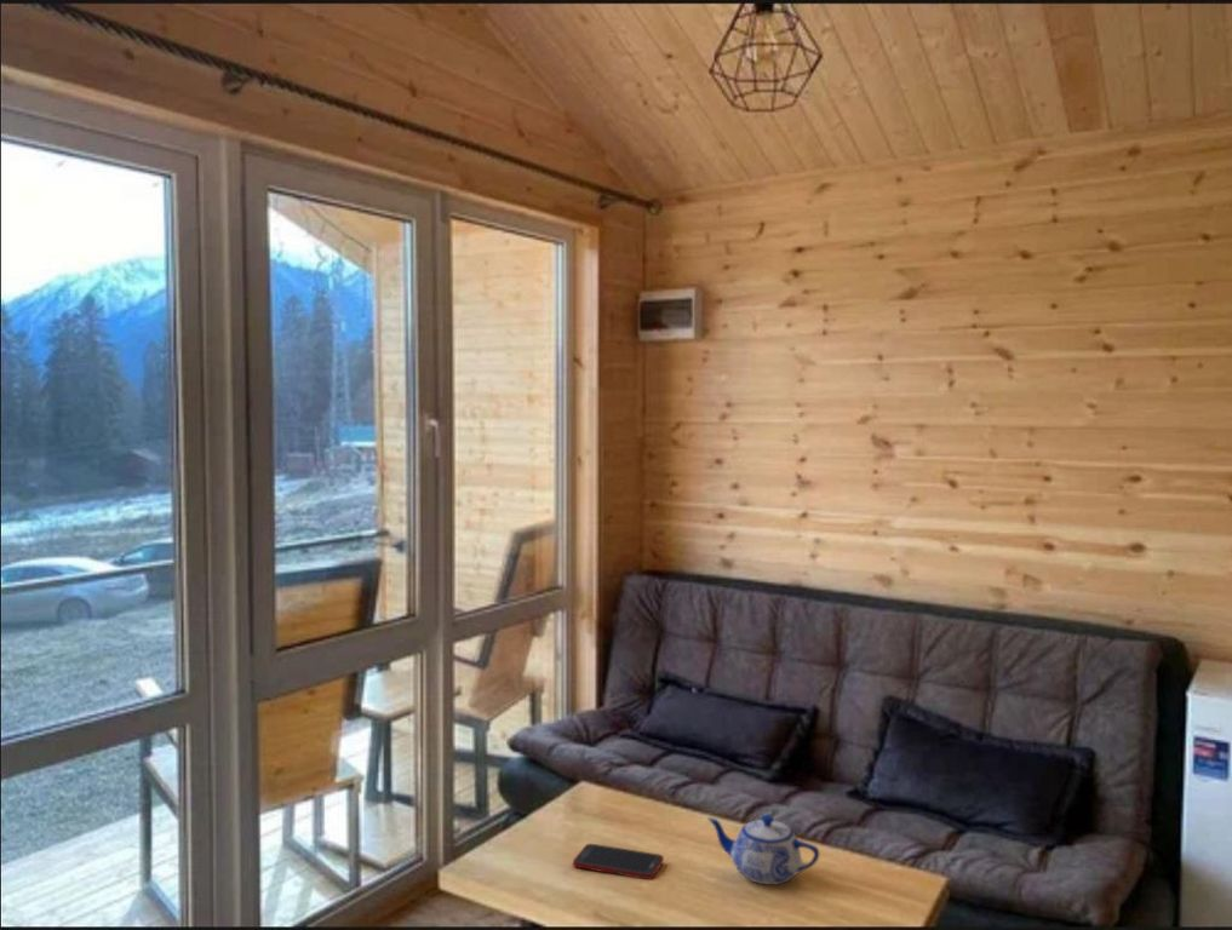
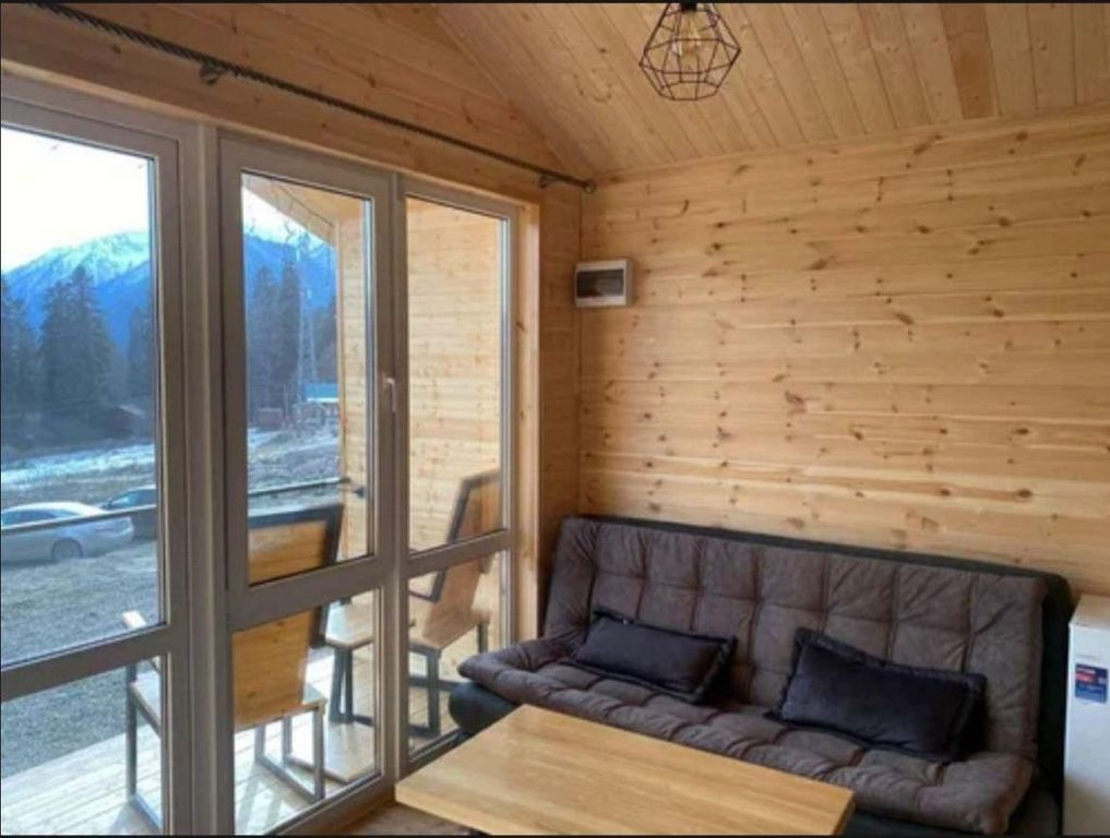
- cell phone [572,843,665,880]
- teapot [706,814,820,886]
